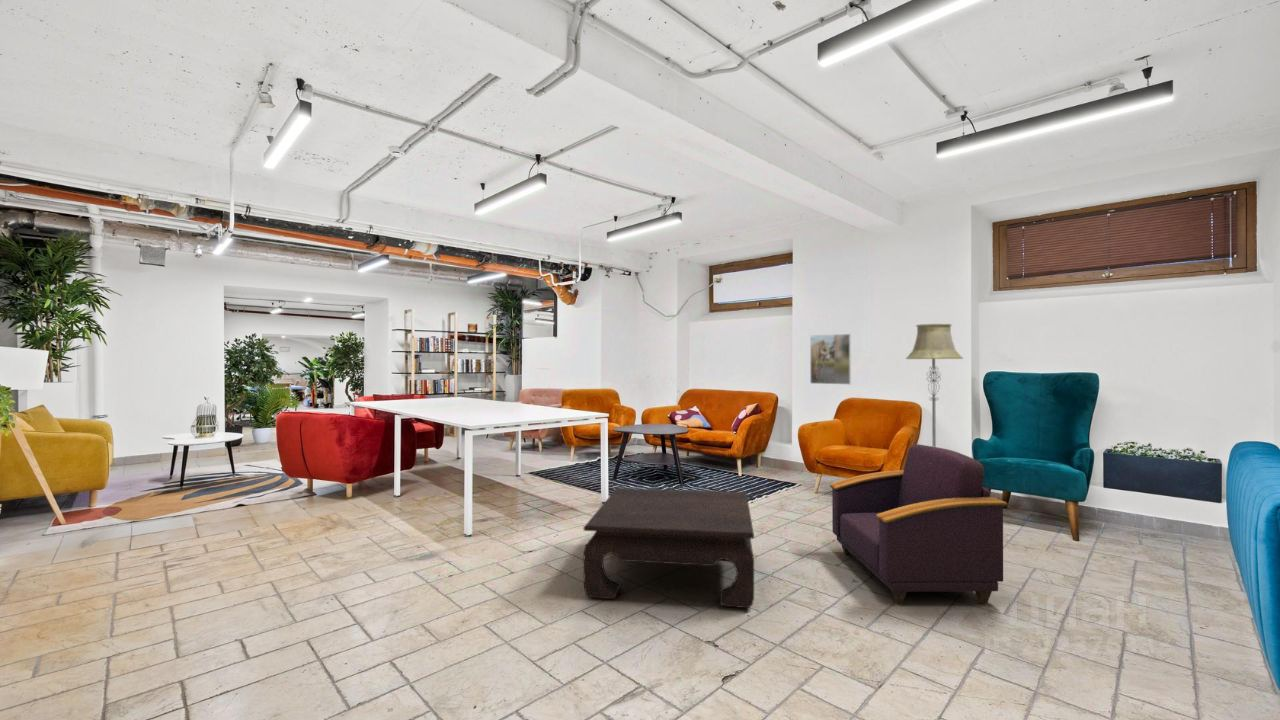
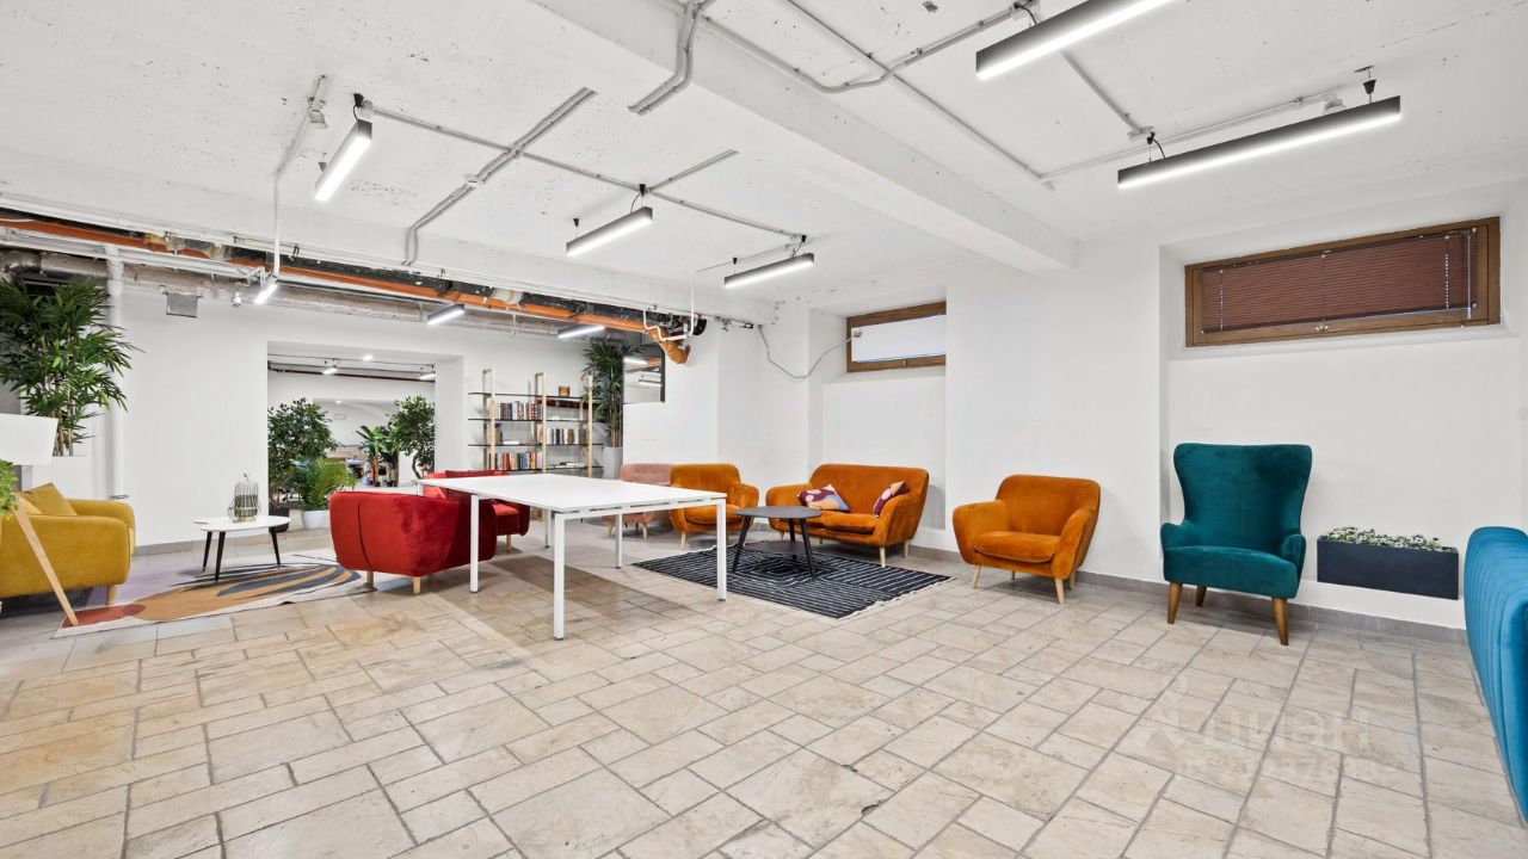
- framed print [809,333,852,385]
- armchair [829,443,1009,605]
- floor lamp [905,323,964,447]
- coffee table [583,487,755,609]
